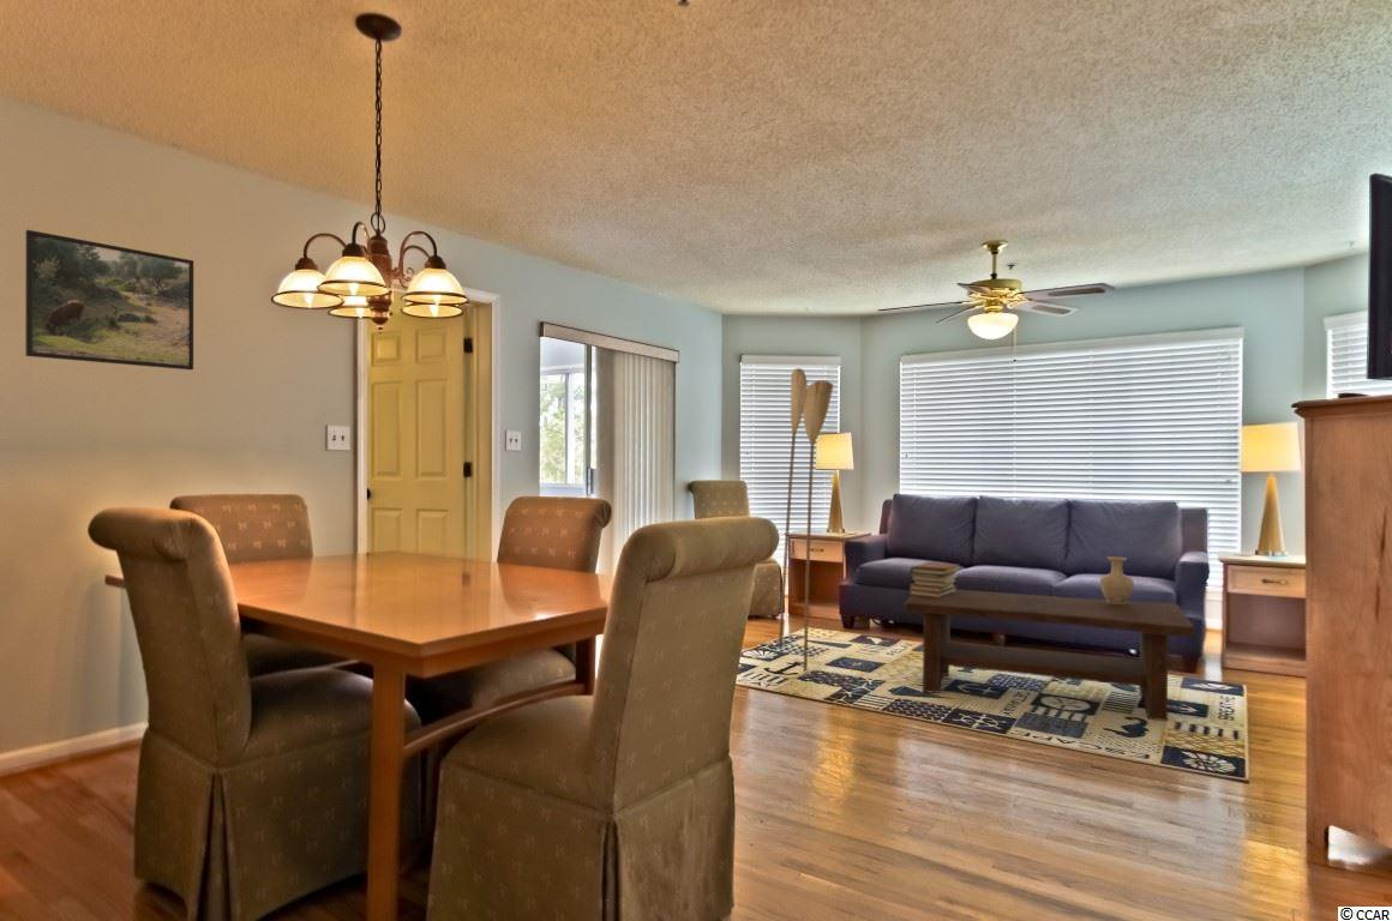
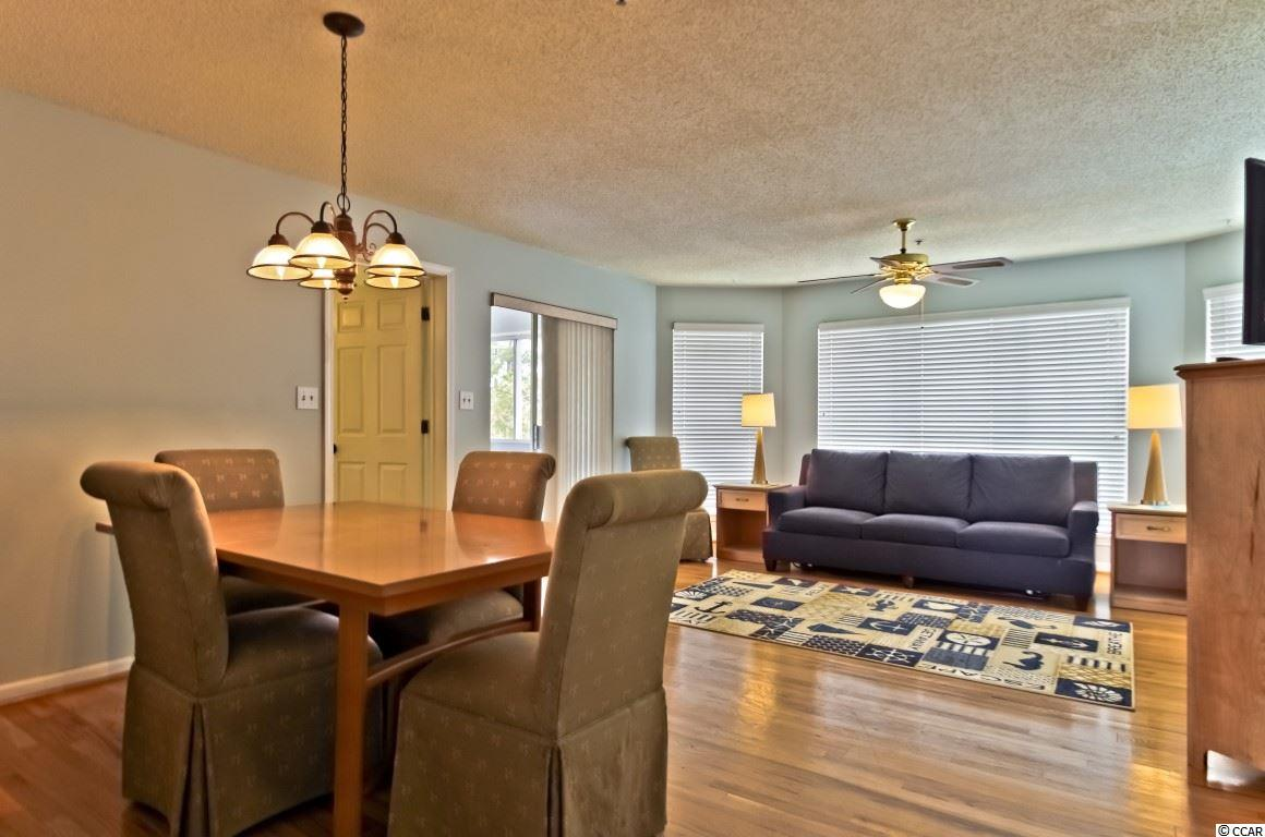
- coffee table [904,589,1195,722]
- book stack [908,561,961,597]
- floor lamp [778,367,834,672]
- vase [1099,555,1135,604]
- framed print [24,229,194,371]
